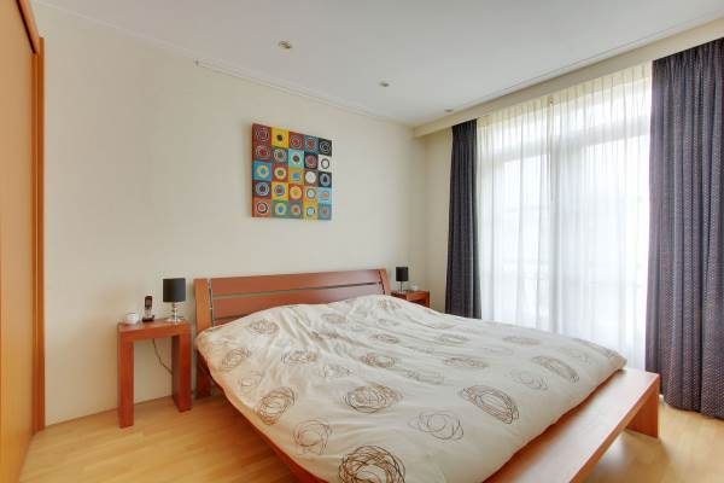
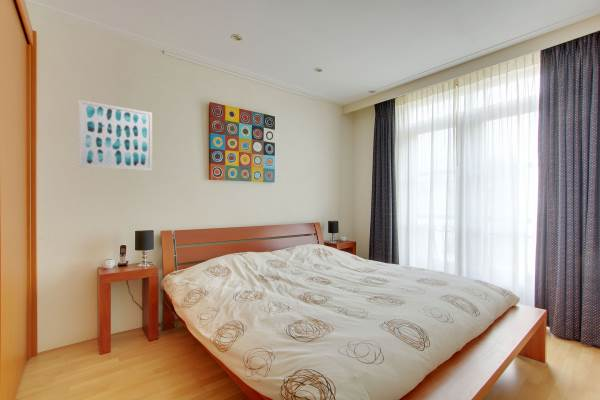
+ wall art [78,99,153,172]
